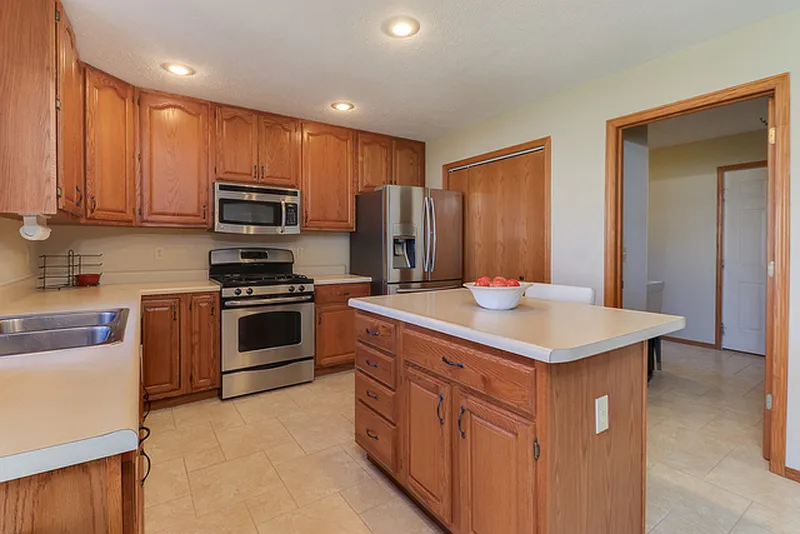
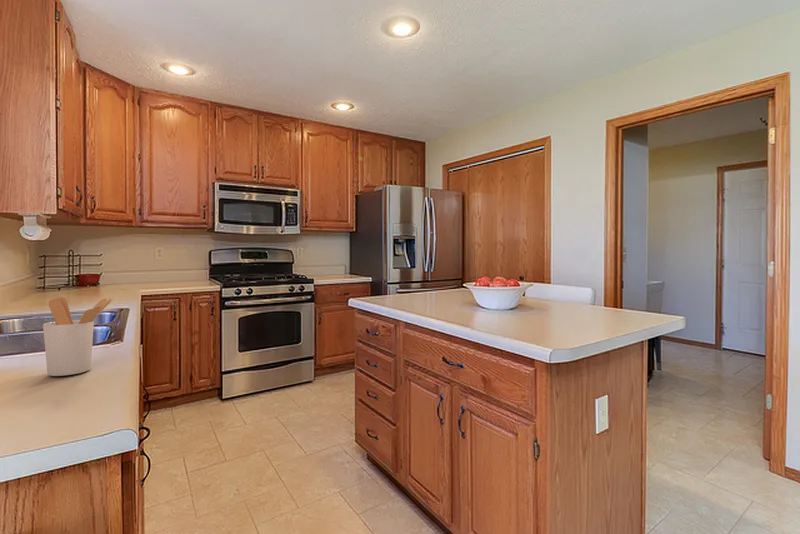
+ utensil holder [42,296,114,377]
